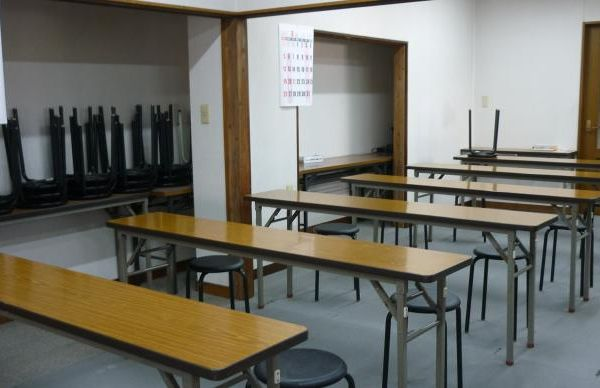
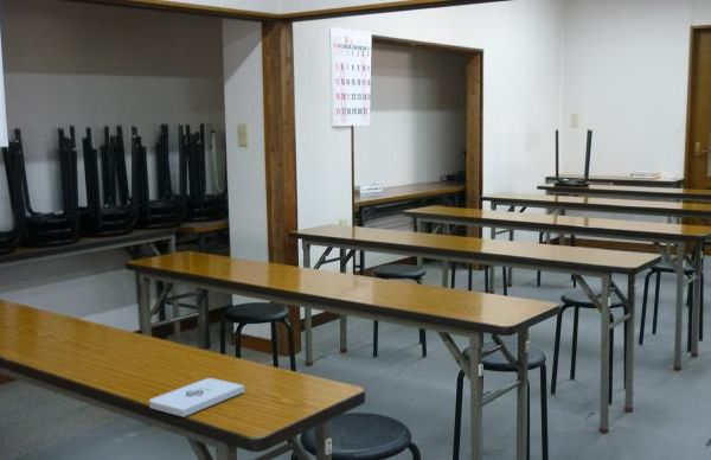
+ notepad [148,377,246,419]
